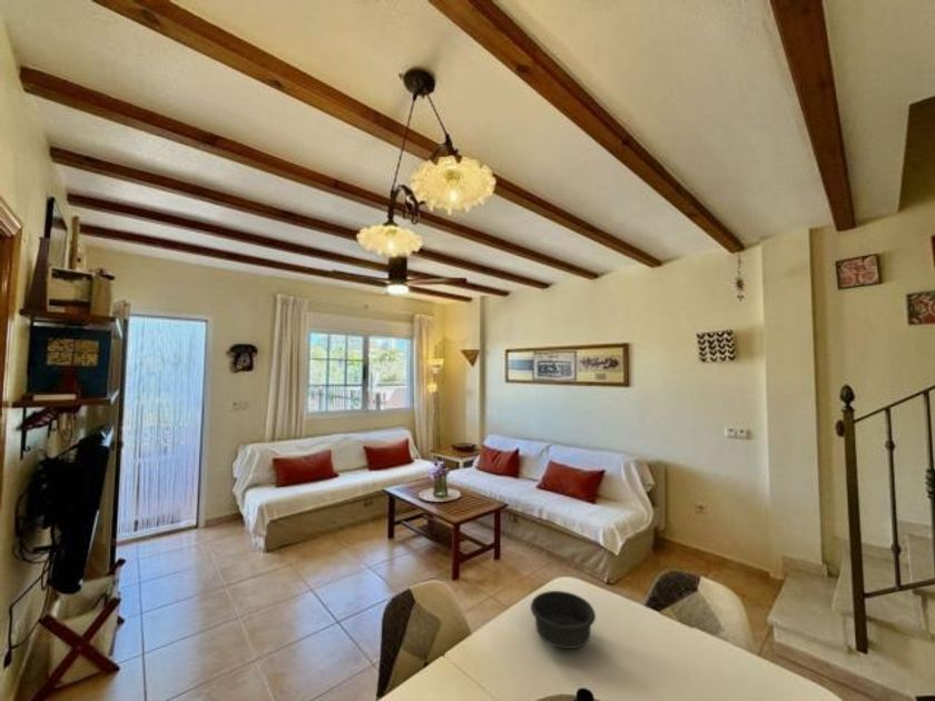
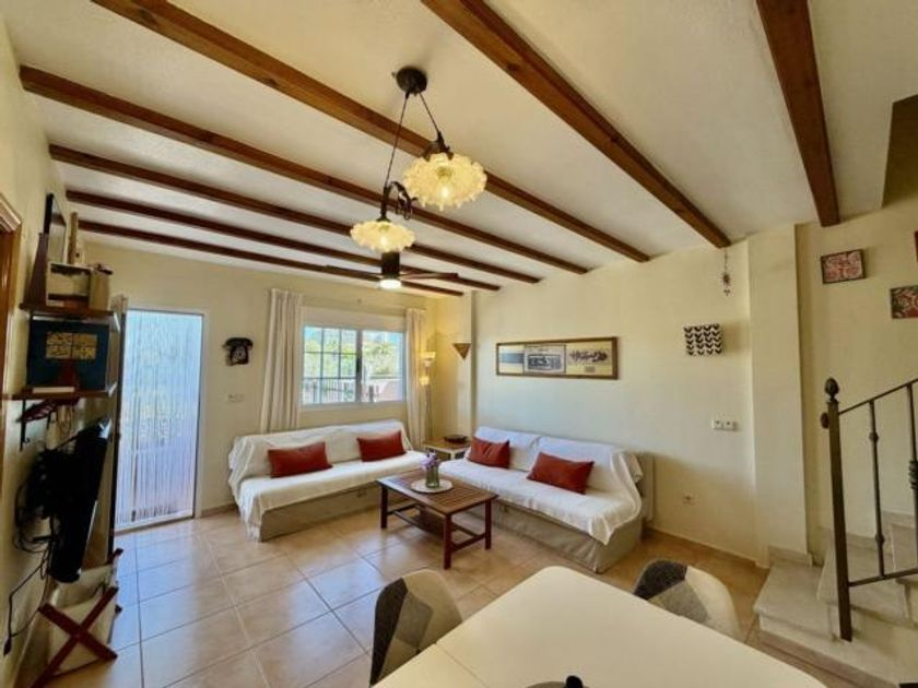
- bowl [530,590,597,650]
